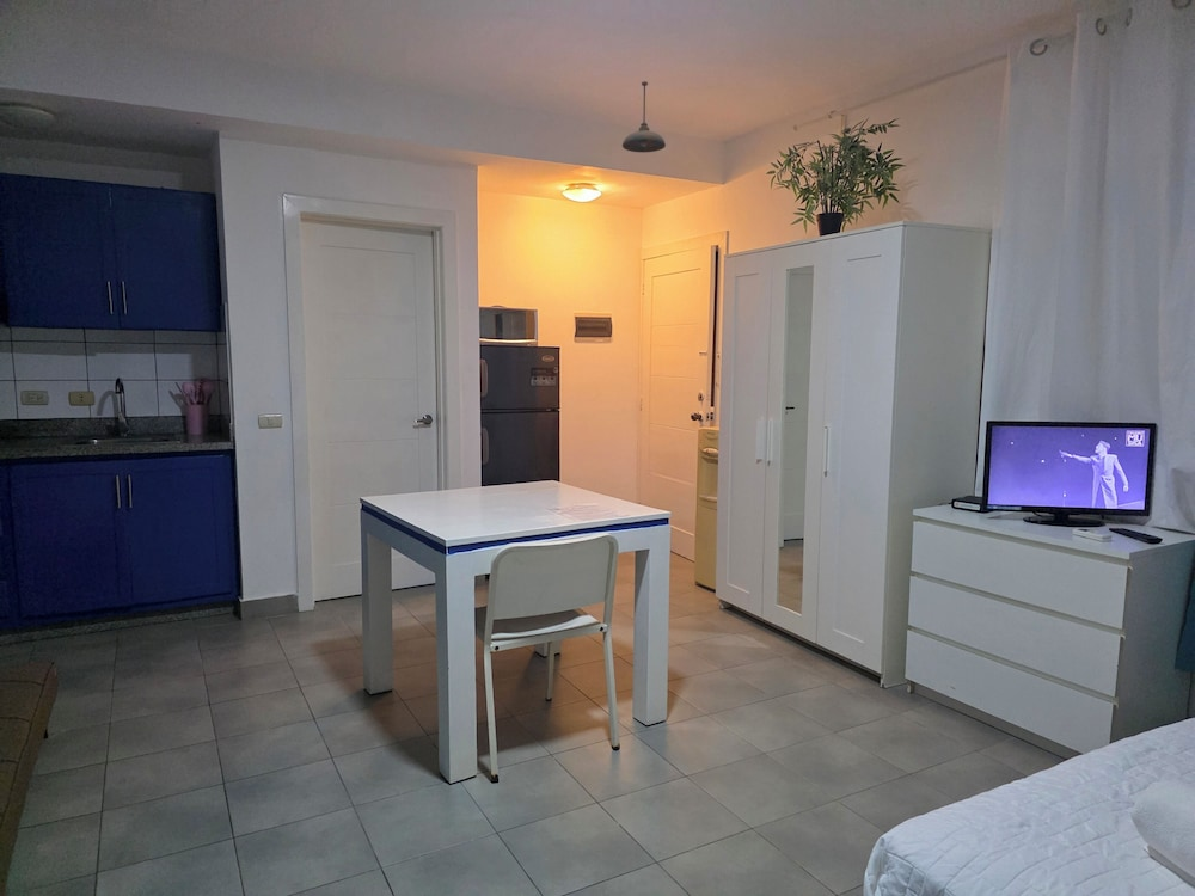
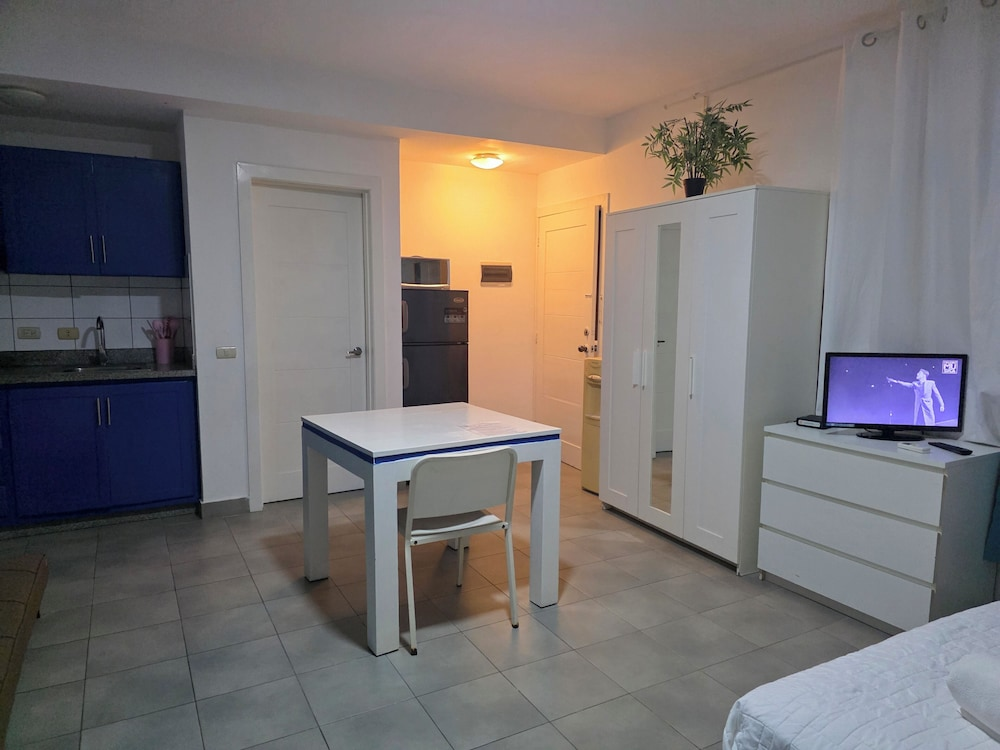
- pendant light [621,80,667,153]
